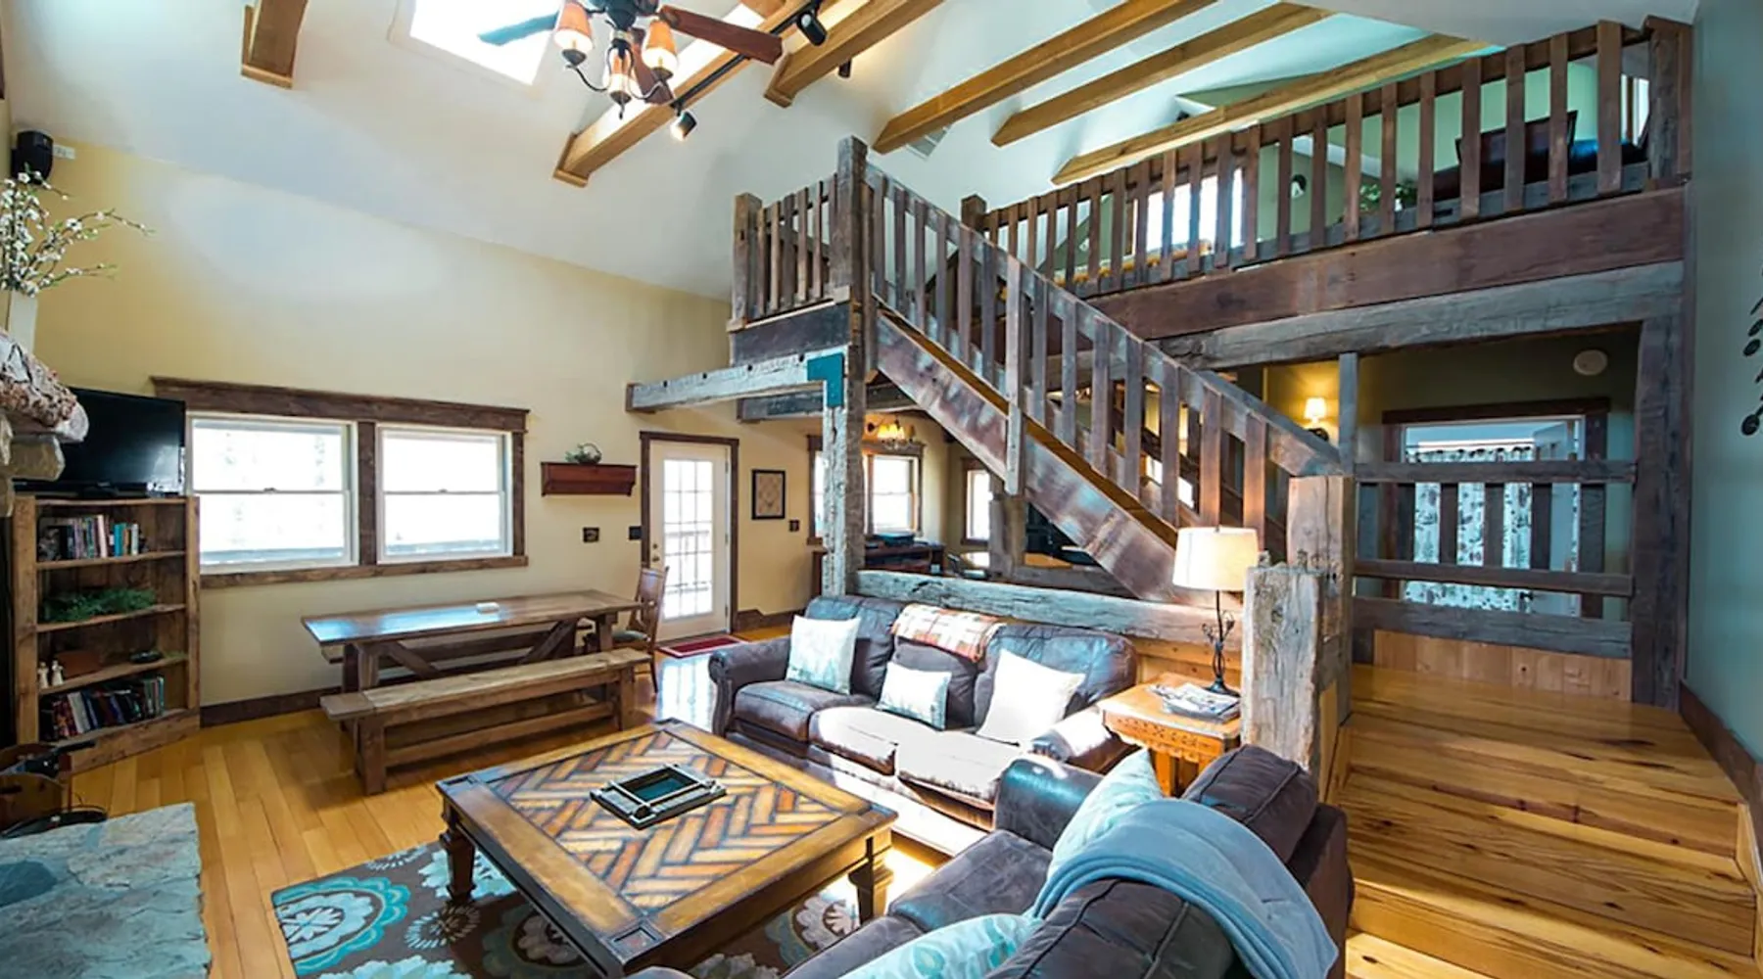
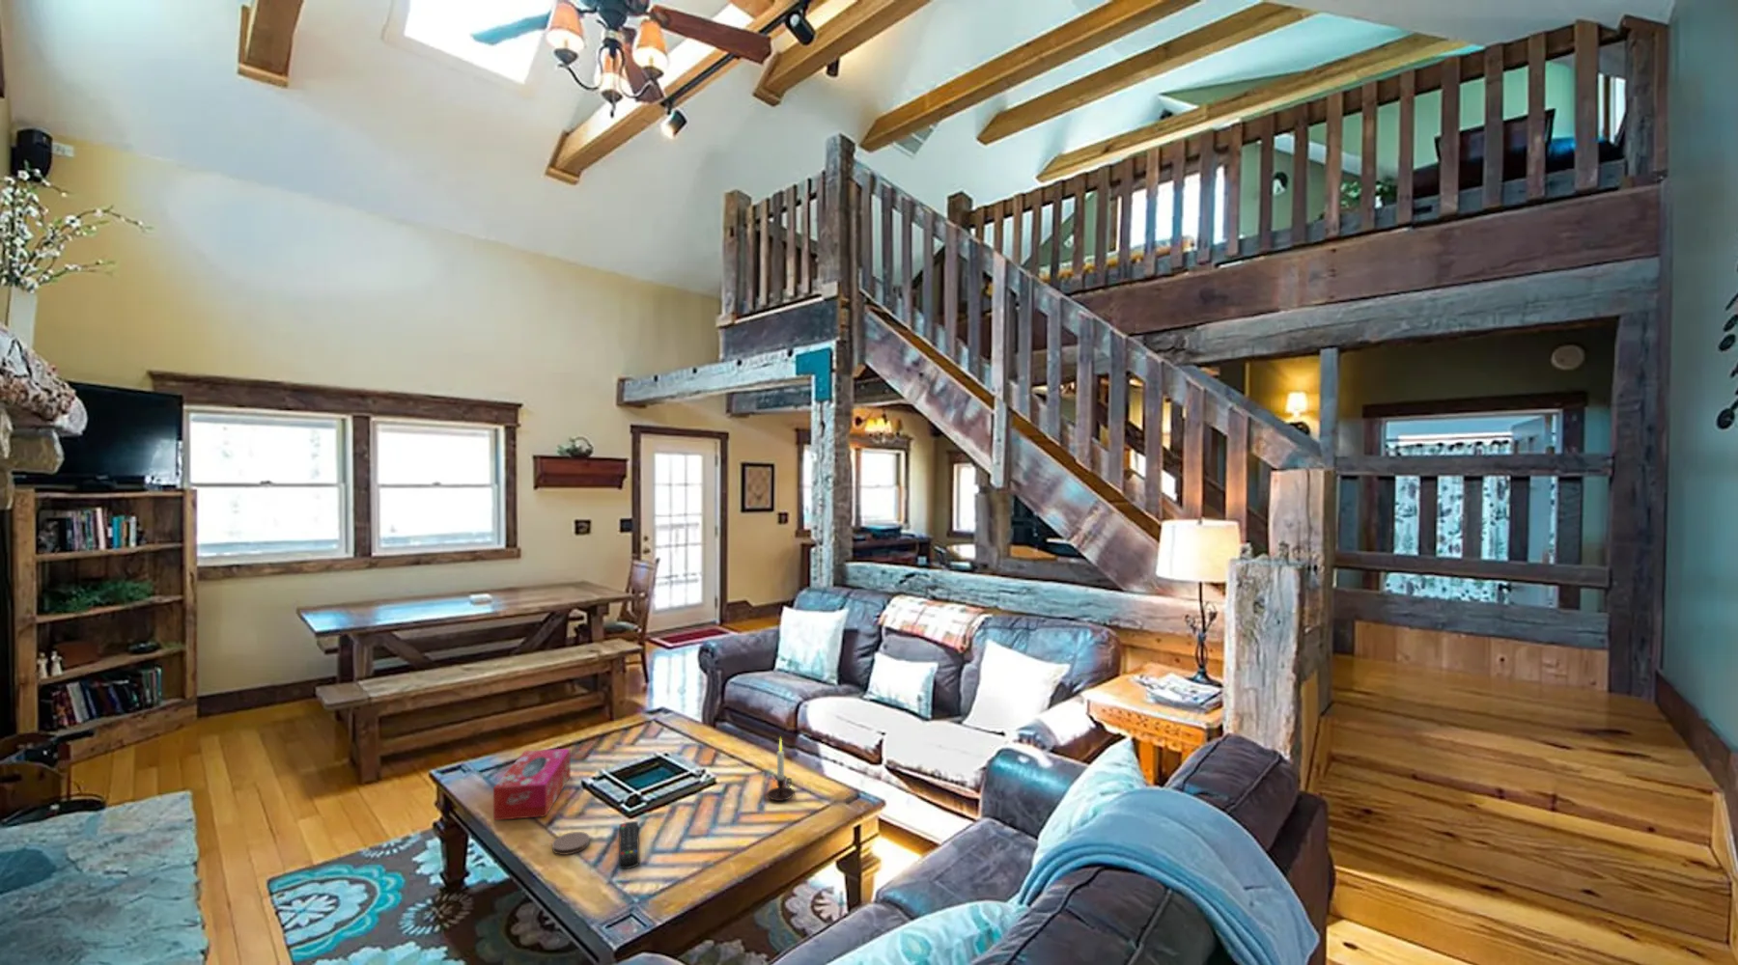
+ remote control [618,820,641,870]
+ candle [766,737,795,802]
+ tissue box [492,748,572,821]
+ coaster [552,831,591,856]
